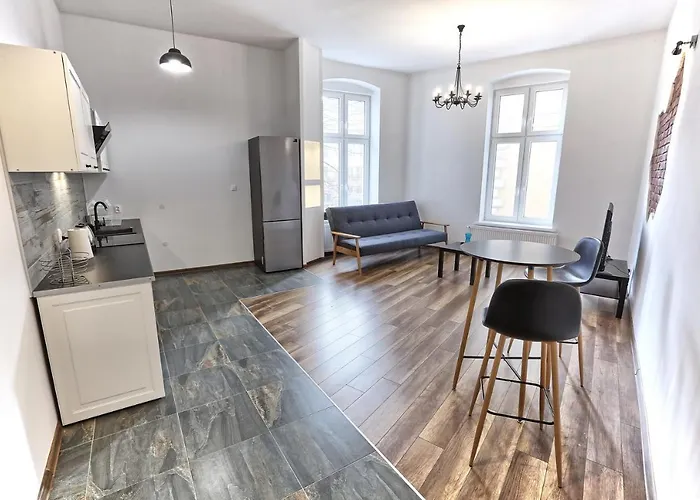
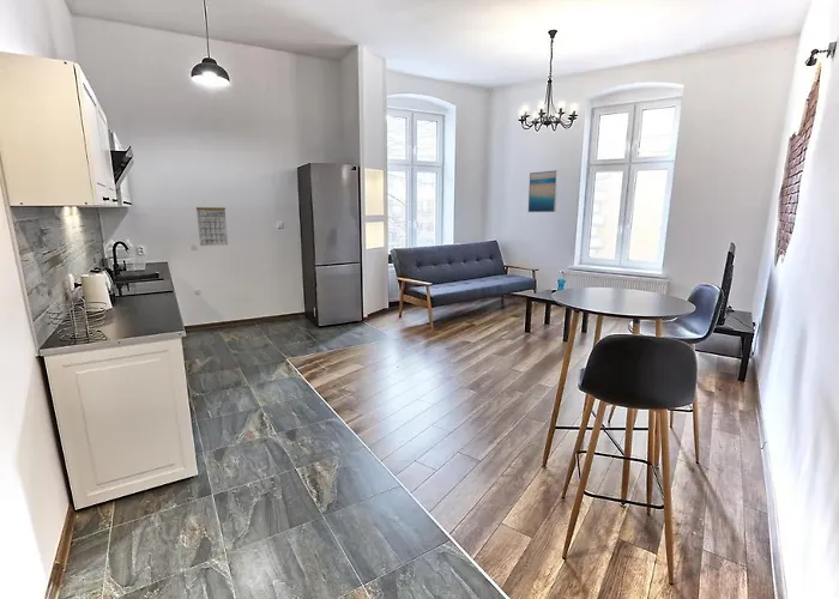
+ wall art [527,169,560,213]
+ calendar [195,201,229,247]
